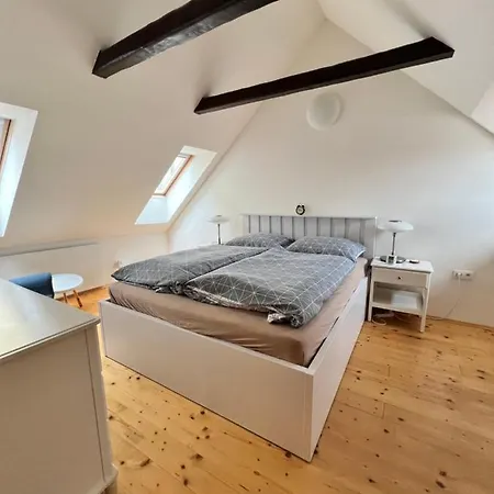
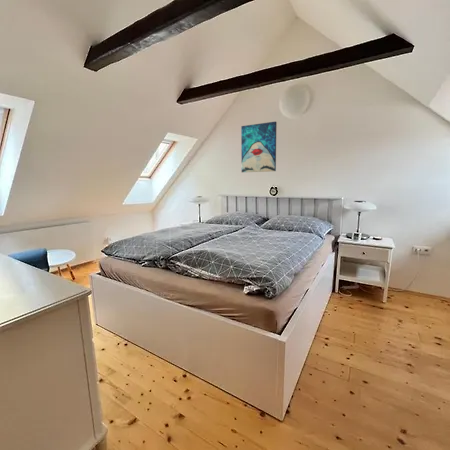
+ wall art [240,120,278,173]
